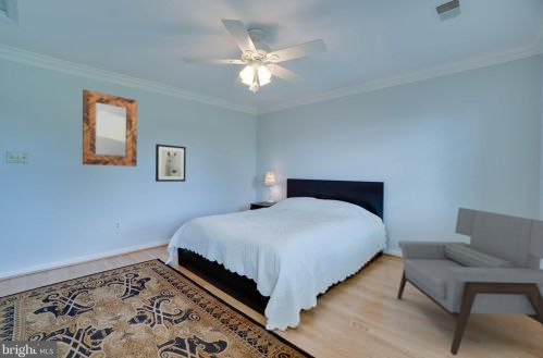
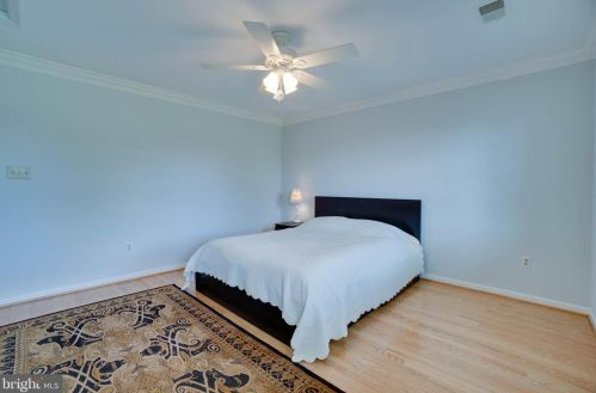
- home mirror [82,89,138,168]
- armchair [396,207,543,356]
- wall art [155,143,187,183]
